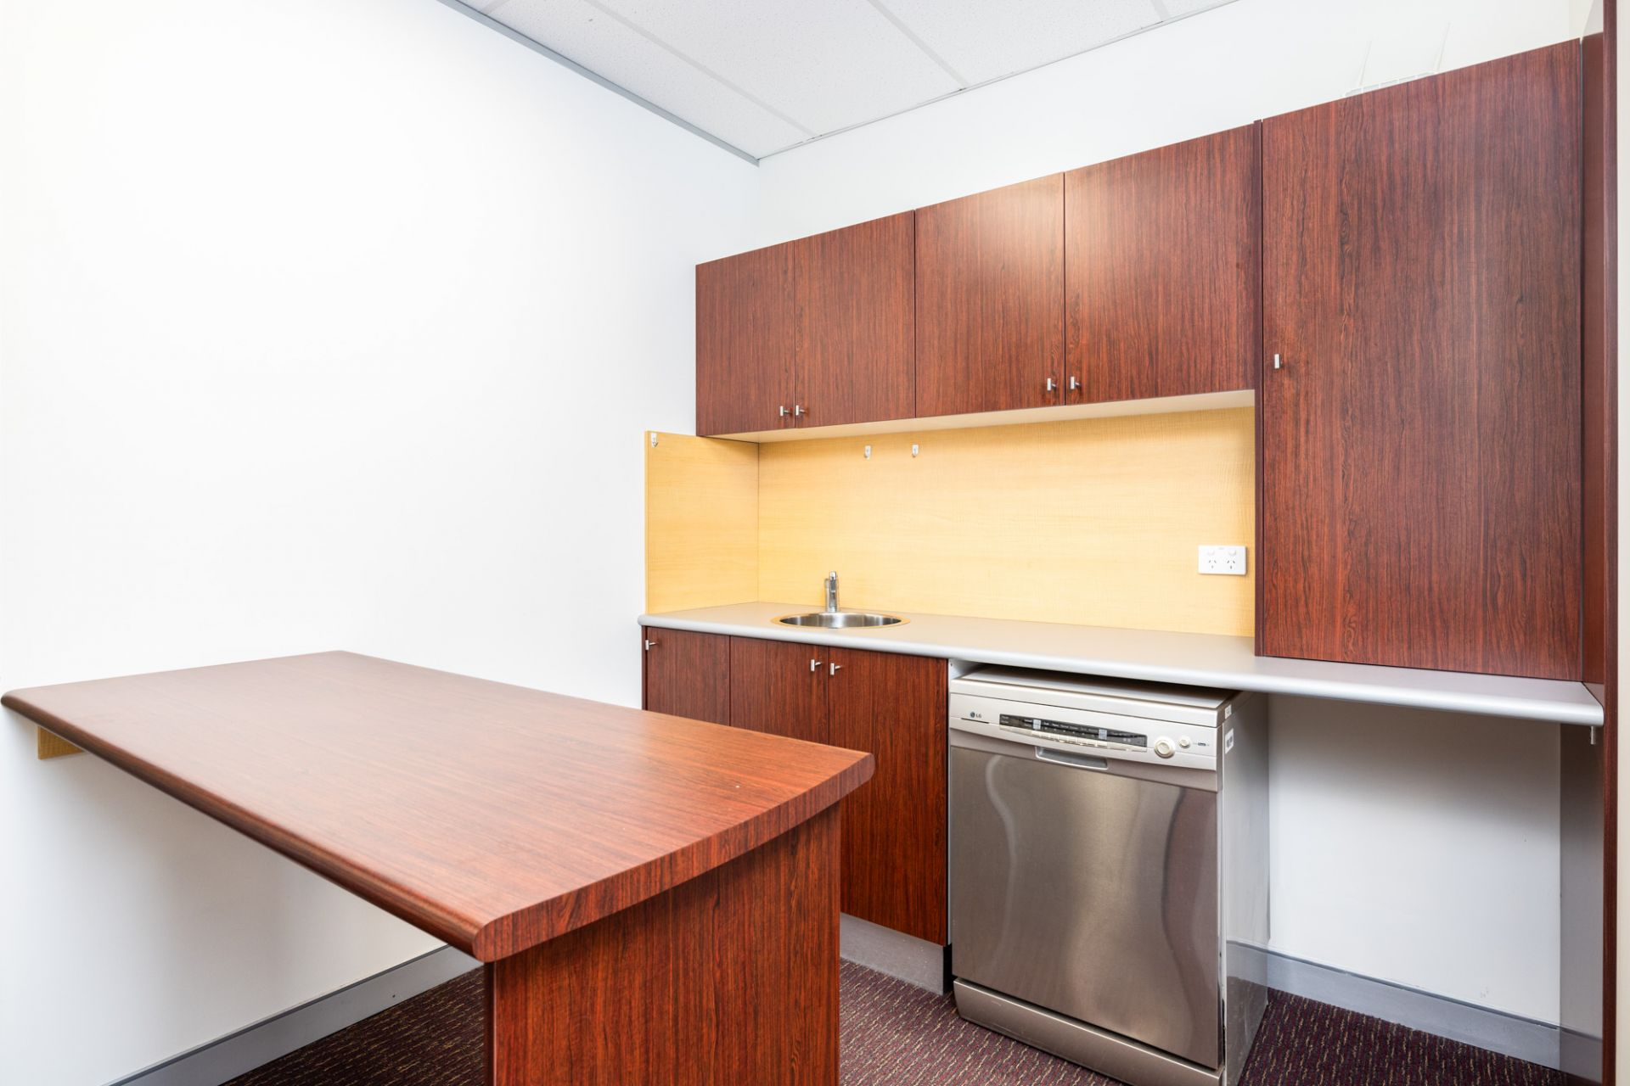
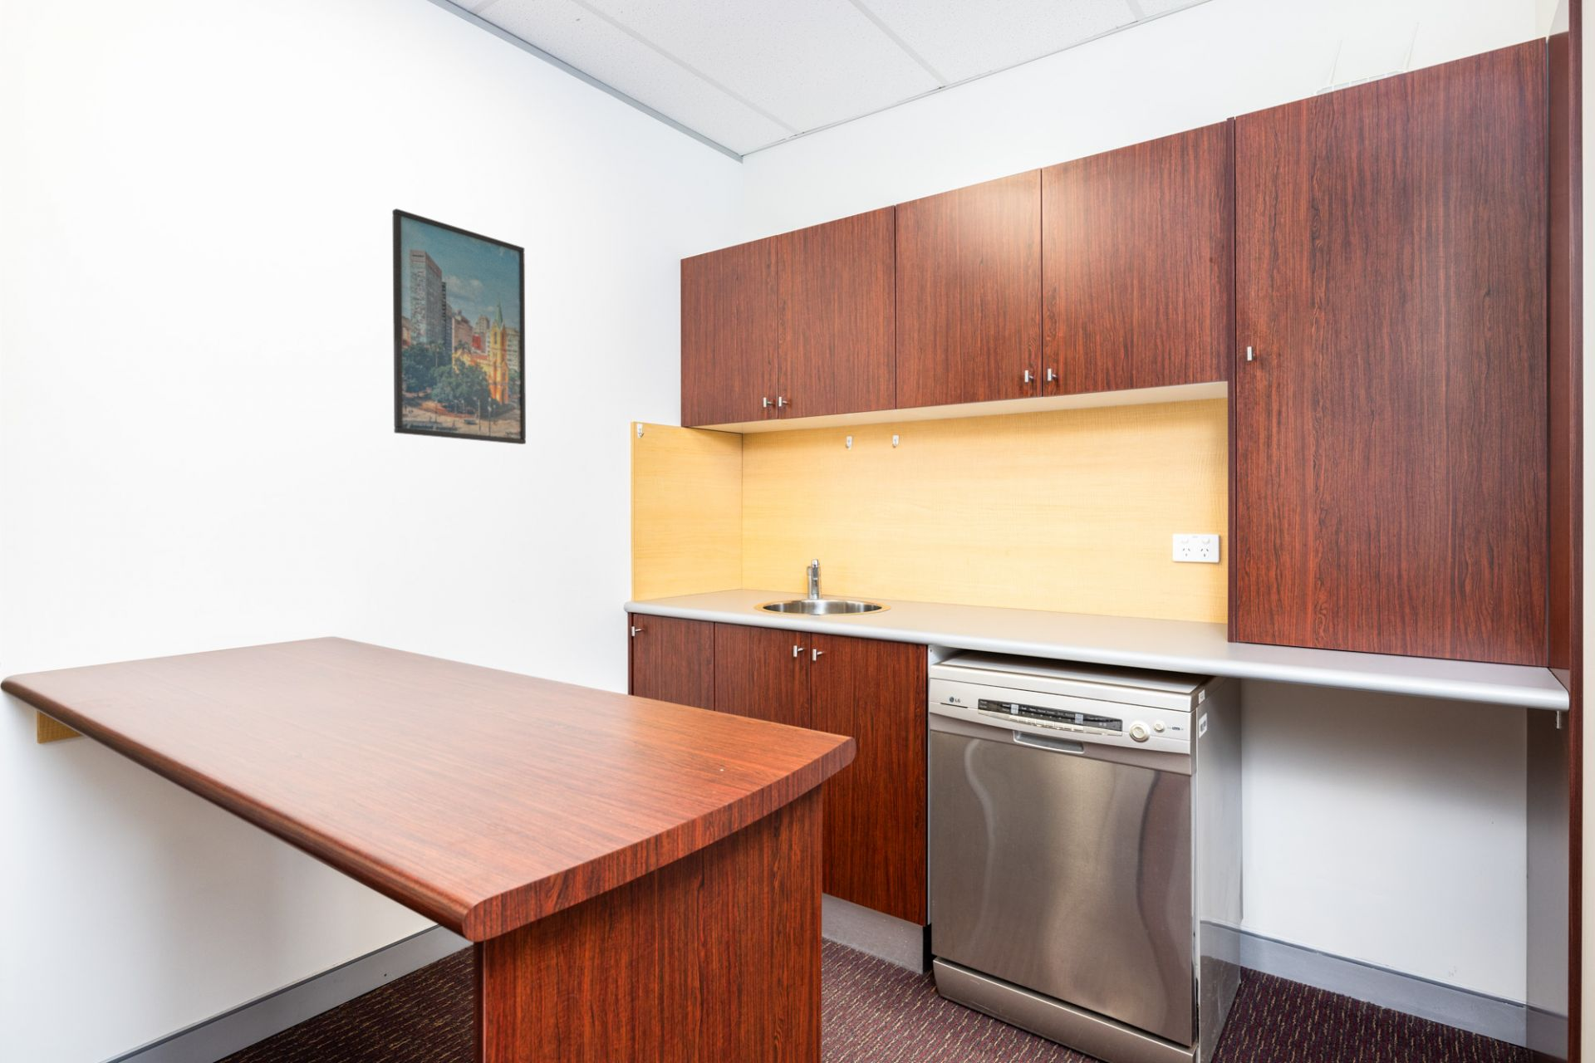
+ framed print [392,208,527,445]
